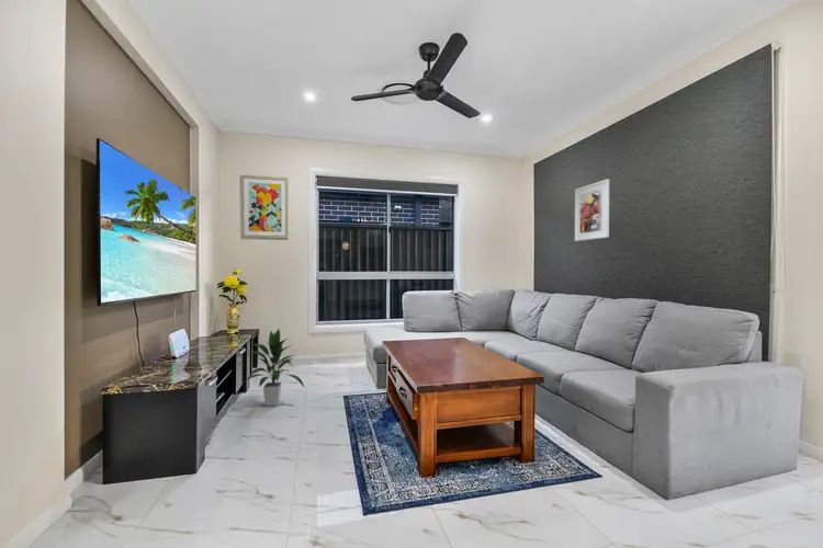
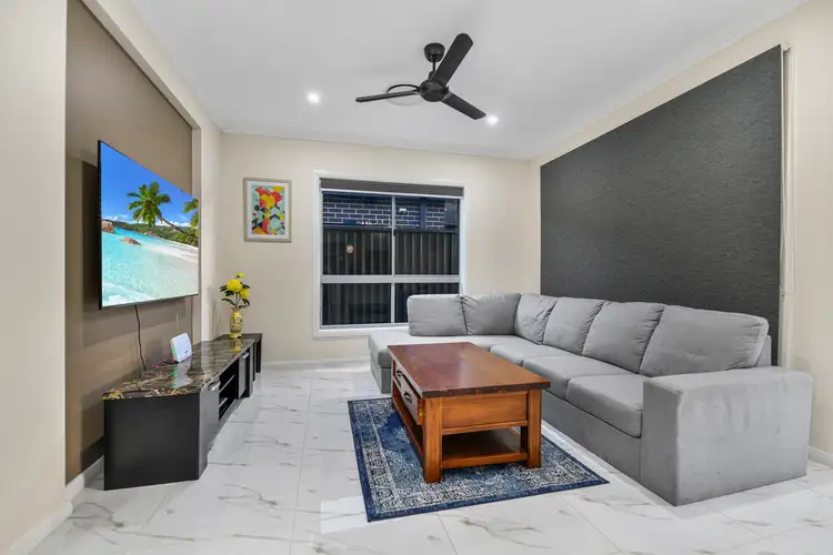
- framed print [574,178,610,242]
- indoor plant [244,328,306,408]
